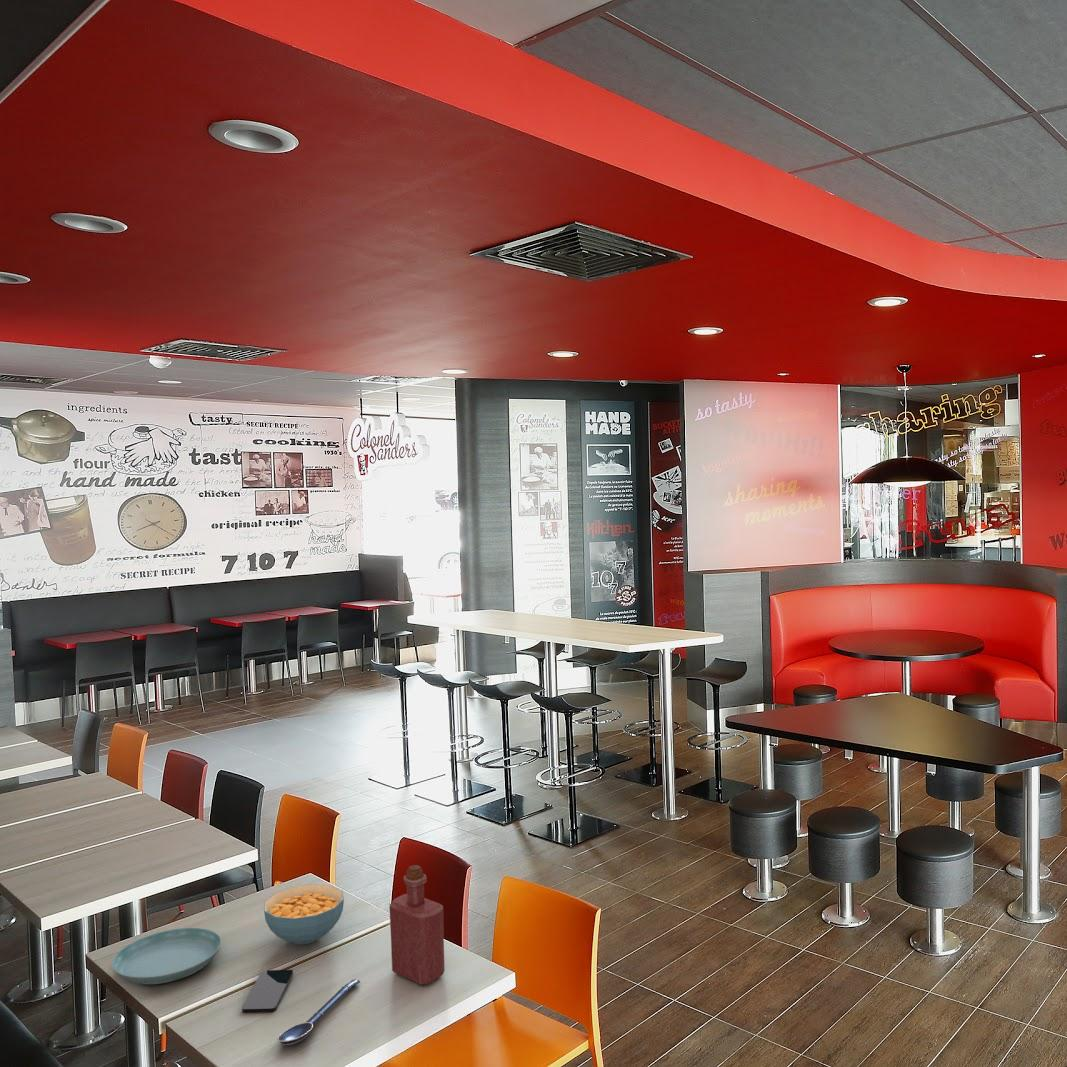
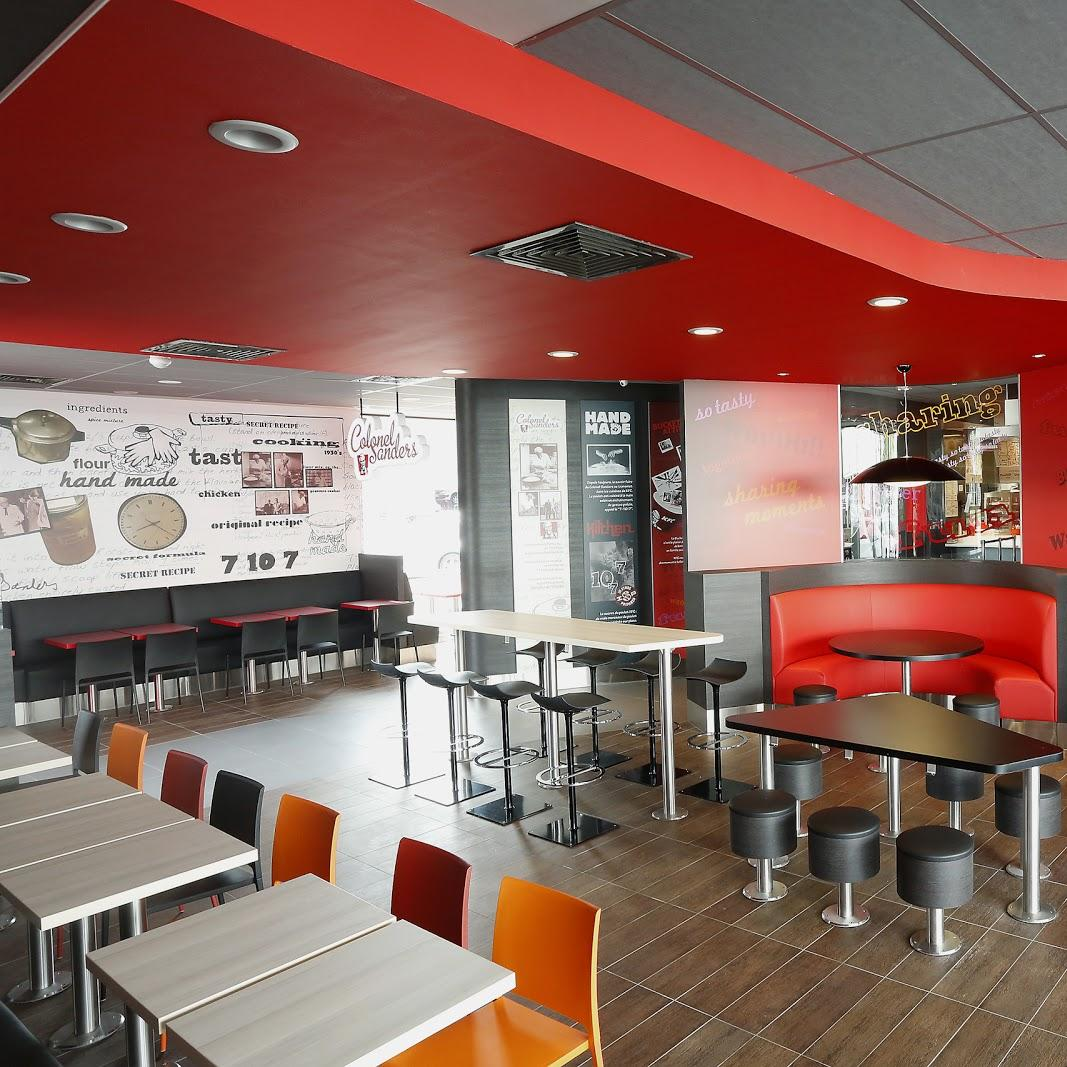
- cereal bowl [263,883,345,945]
- spoon [276,978,361,1046]
- saucer [111,927,222,985]
- bottle [388,864,446,987]
- smartphone [241,969,294,1013]
